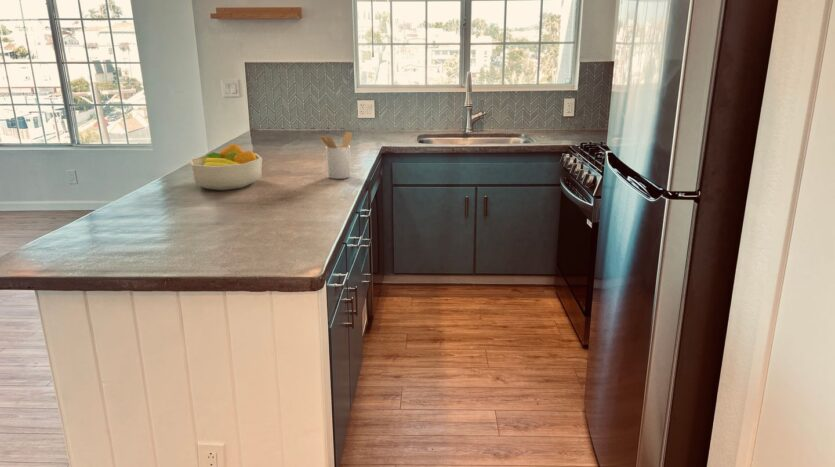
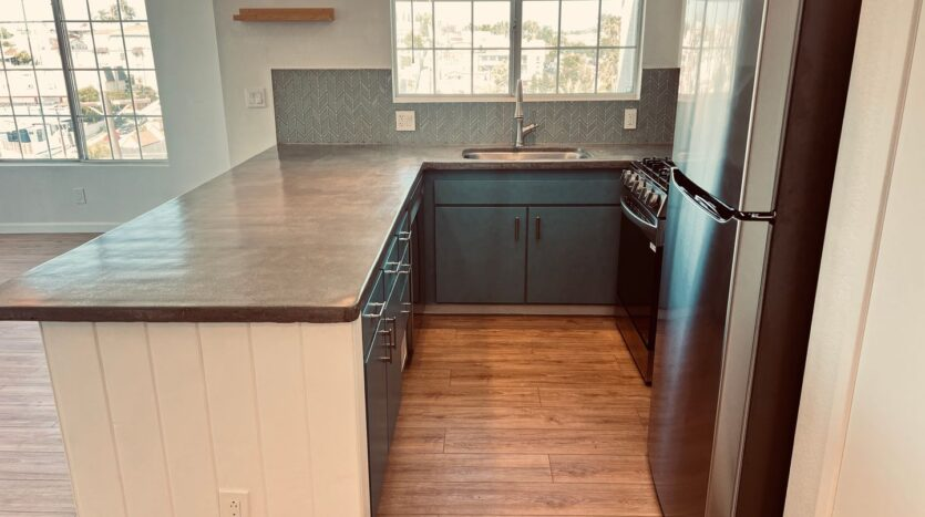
- fruit bowl [189,143,263,191]
- utensil holder [317,131,353,180]
